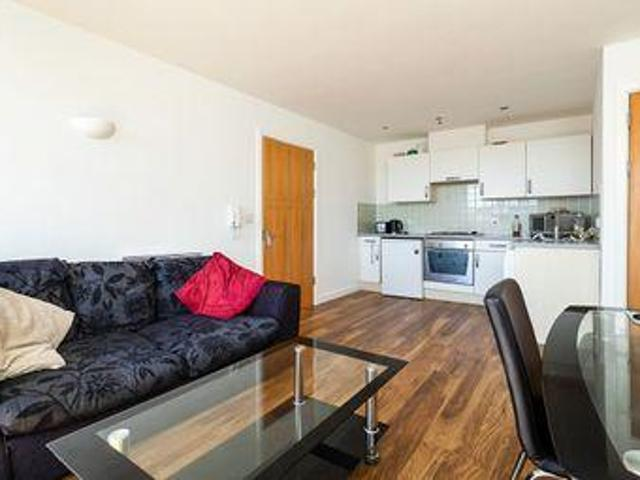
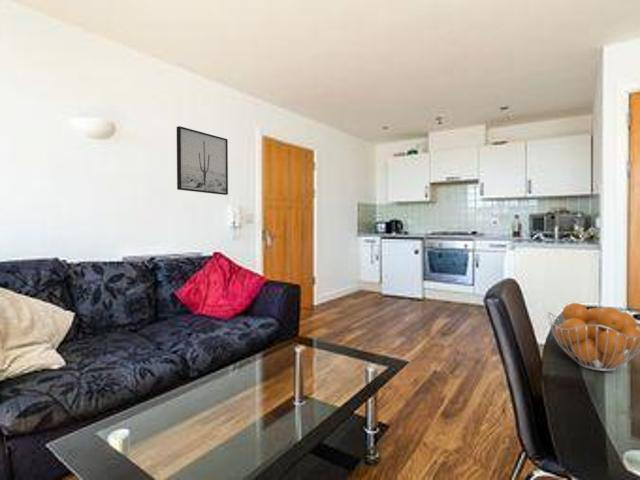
+ wall art [176,125,229,196]
+ fruit basket [546,302,640,372]
